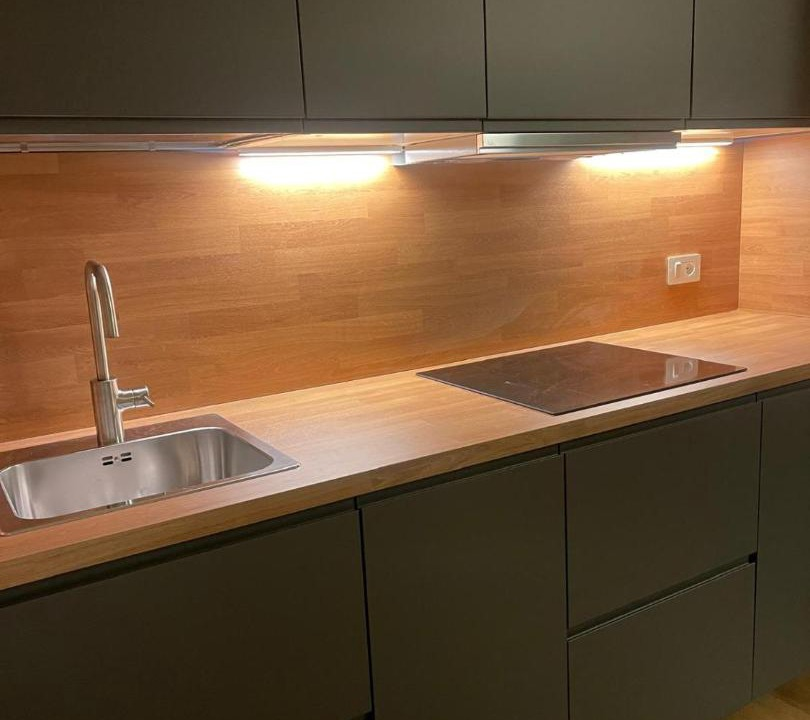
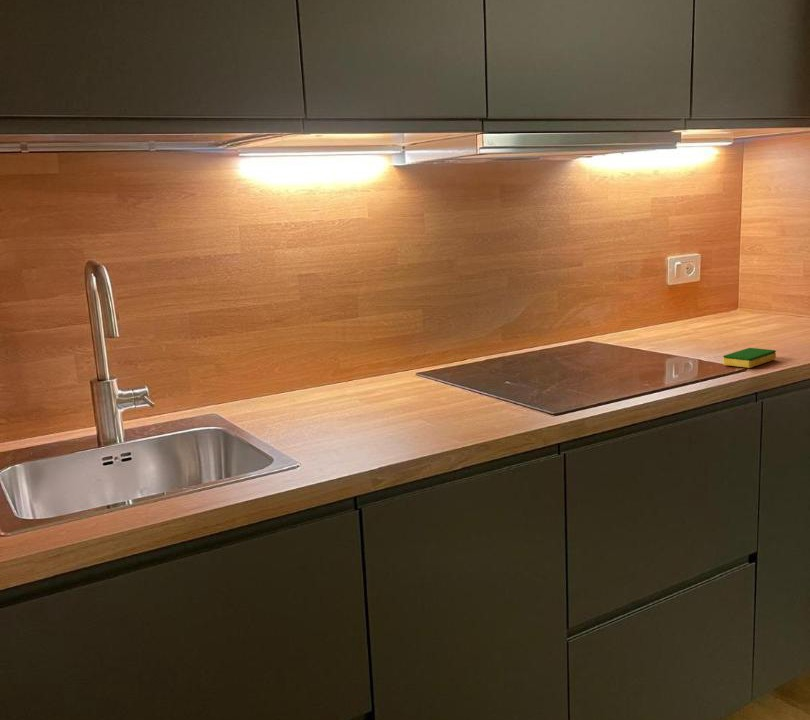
+ dish sponge [722,347,777,369]
